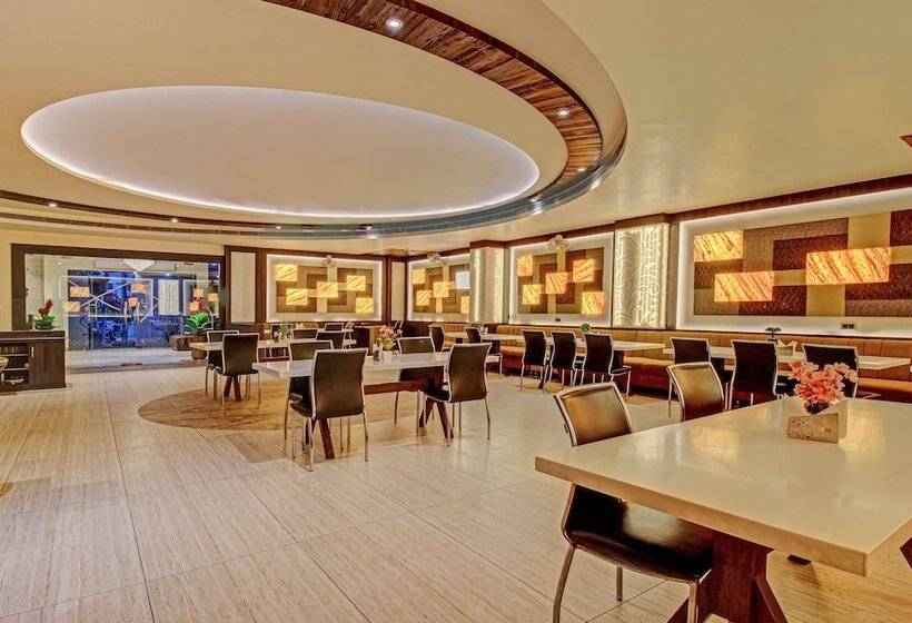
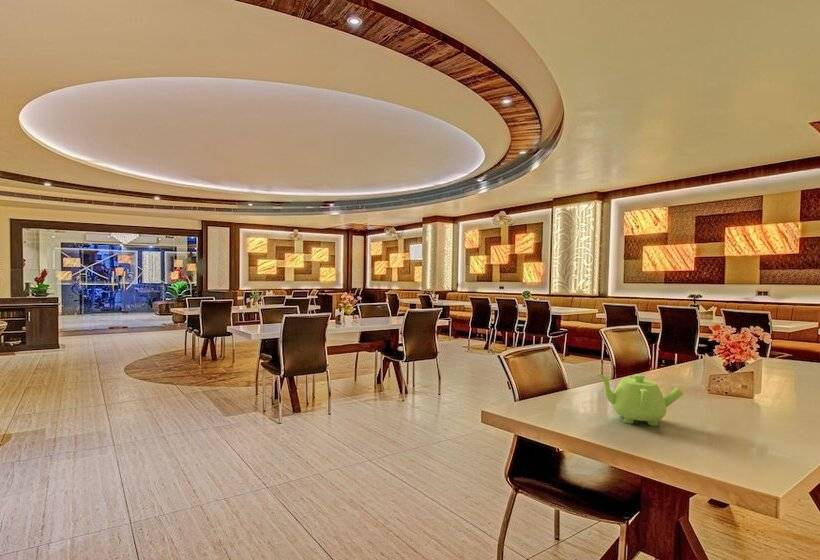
+ teapot [597,373,685,427]
